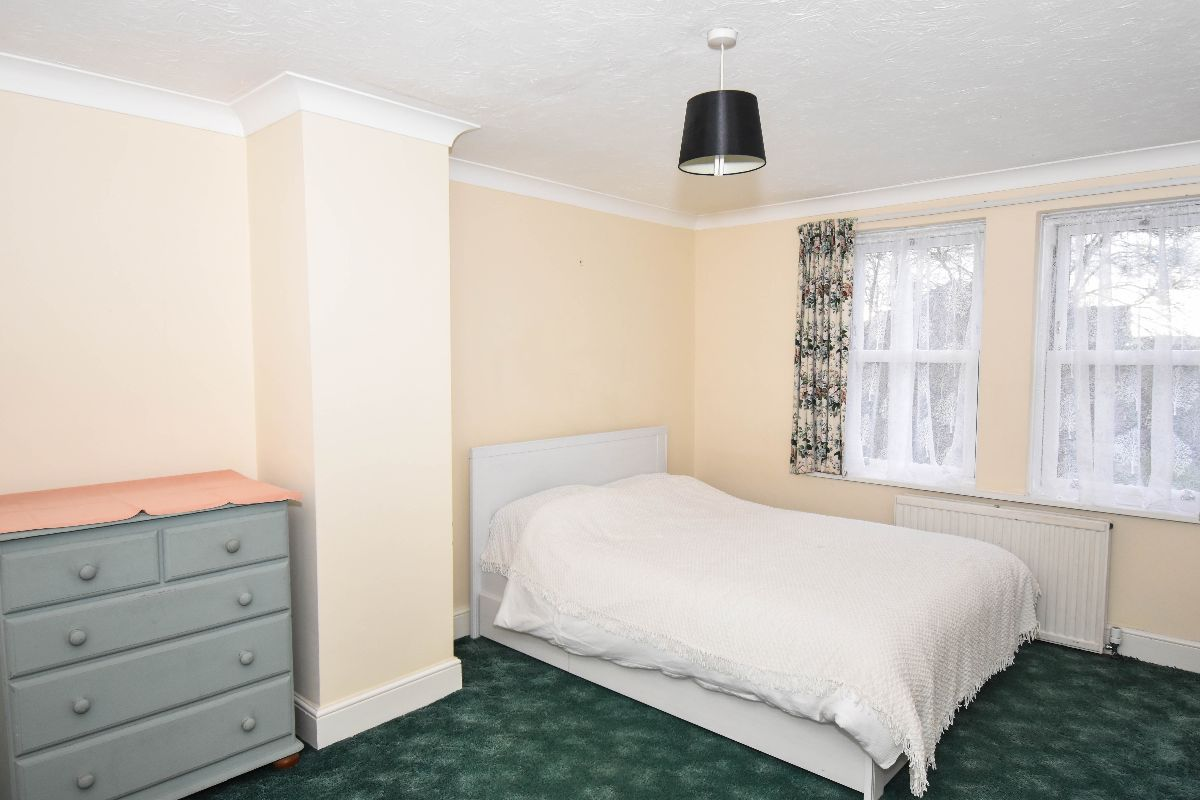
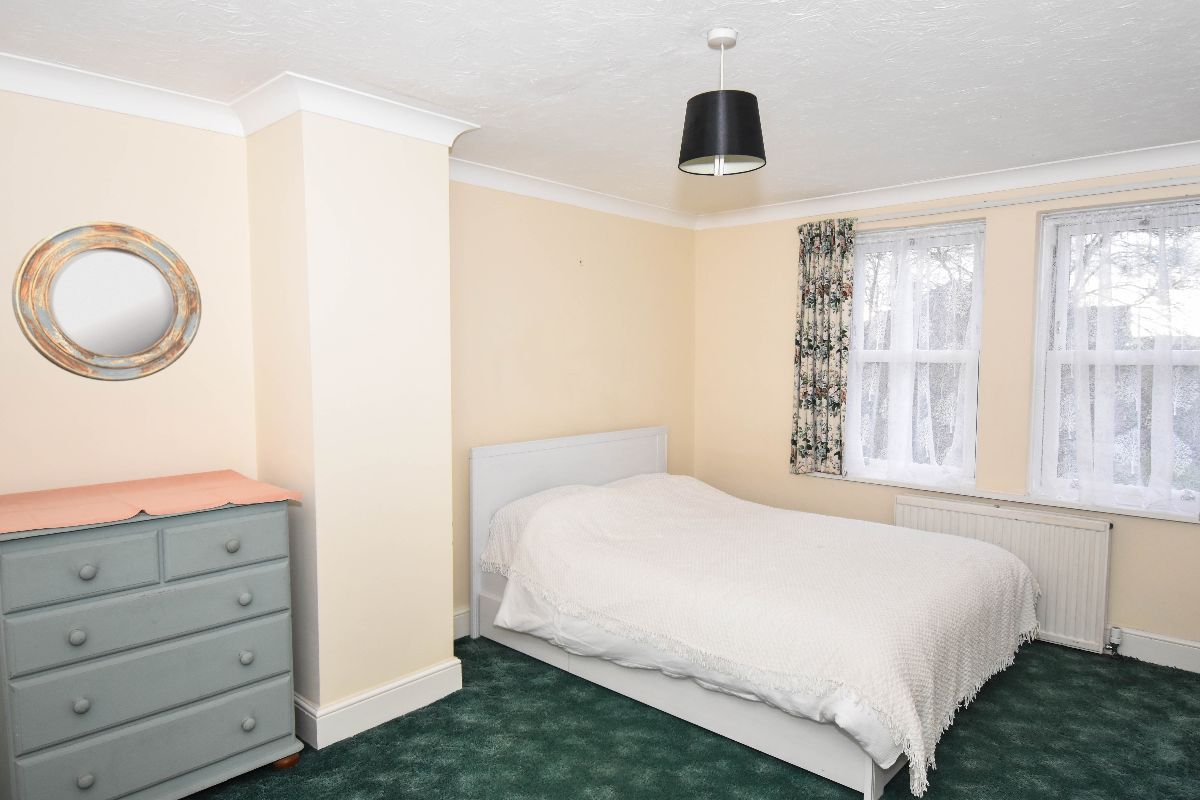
+ home mirror [11,221,203,382]
